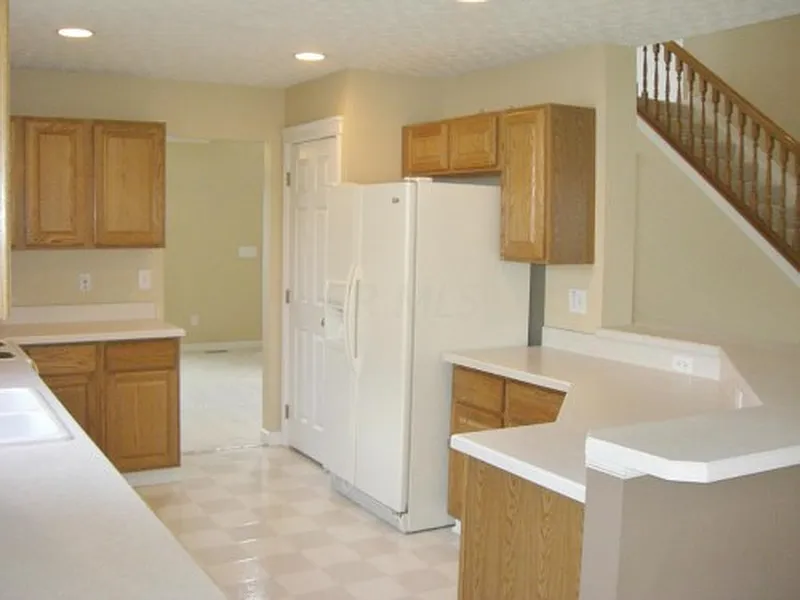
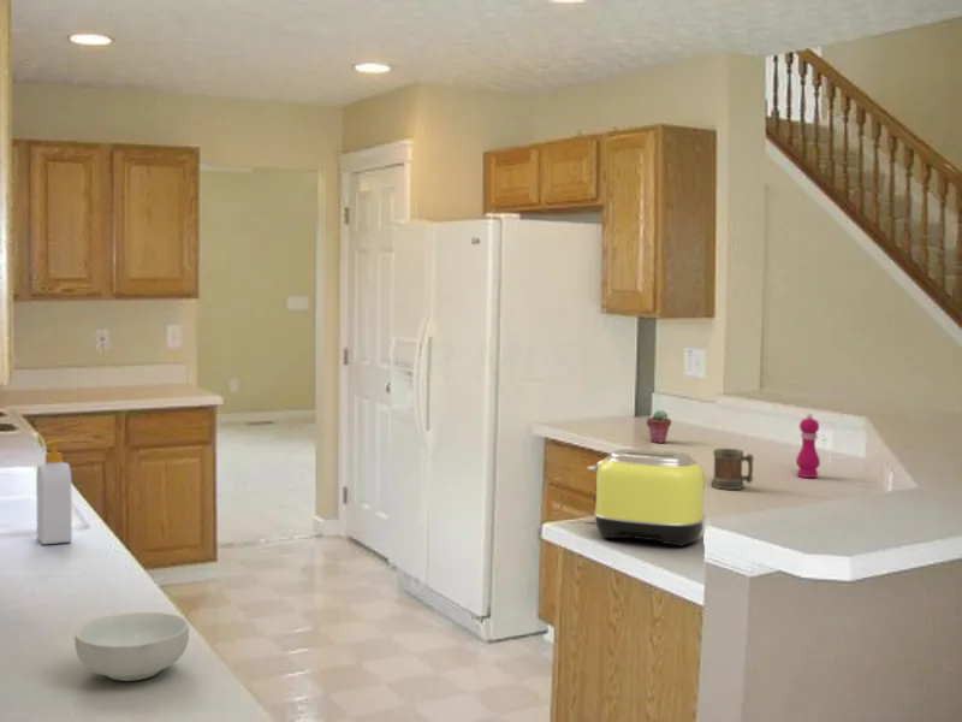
+ potted succulent [646,409,672,444]
+ soap bottle [35,438,73,546]
+ mug [709,448,755,491]
+ toaster [586,448,706,548]
+ cereal bowl [73,611,190,682]
+ pepper mill [795,412,821,479]
